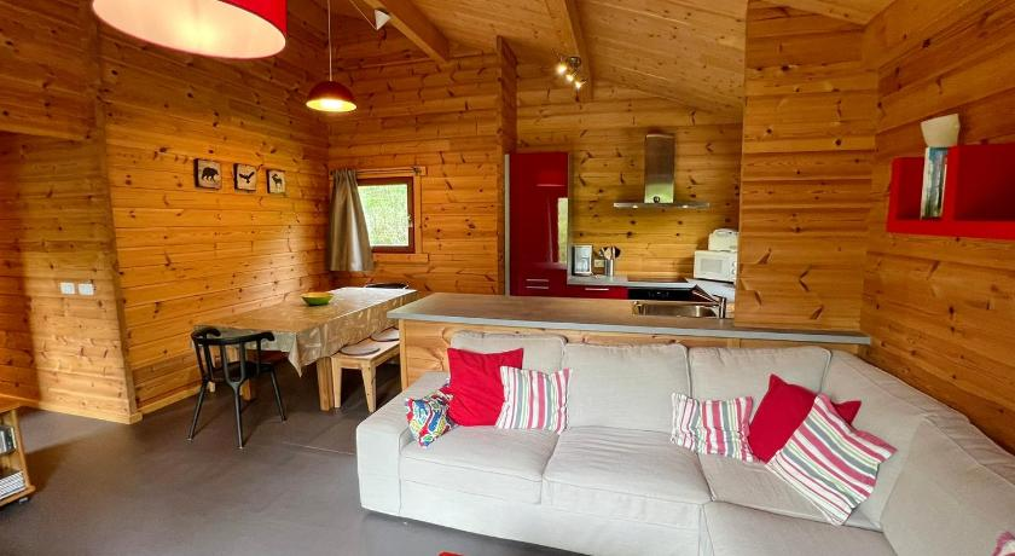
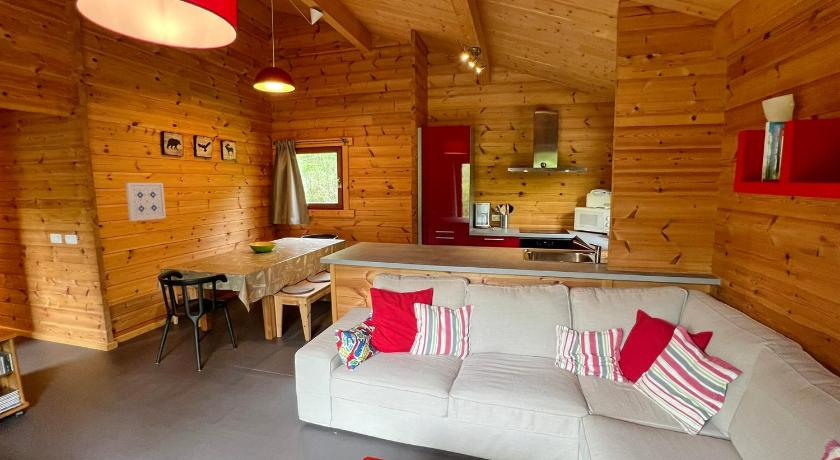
+ wall art [125,182,167,222]
